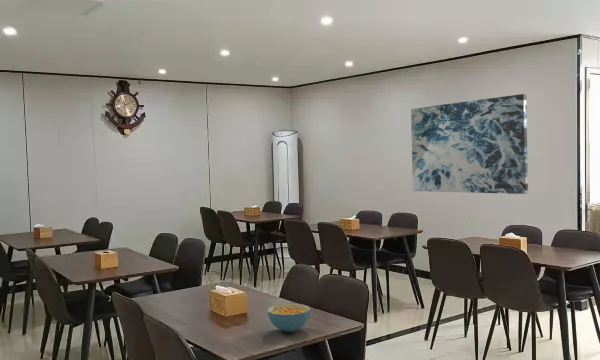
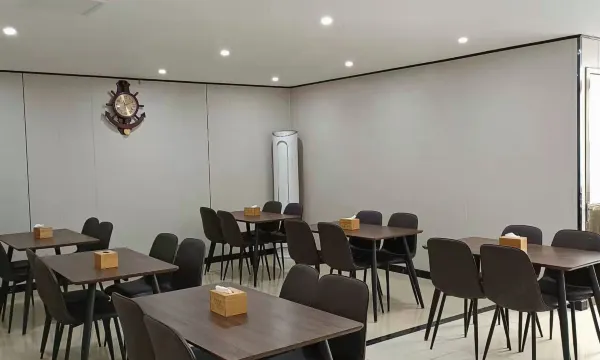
- cereal bowl [267,303,311,333]
- wall art [410,93,529,195]
